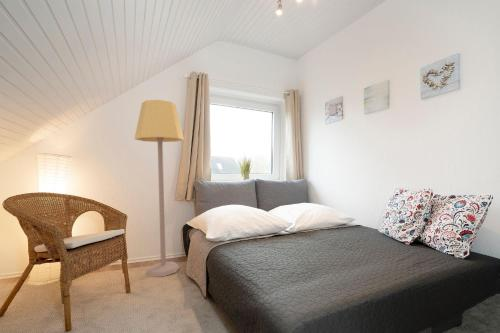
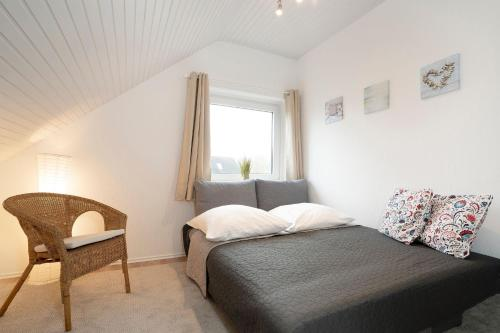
- lamp [134,99,185,278]
